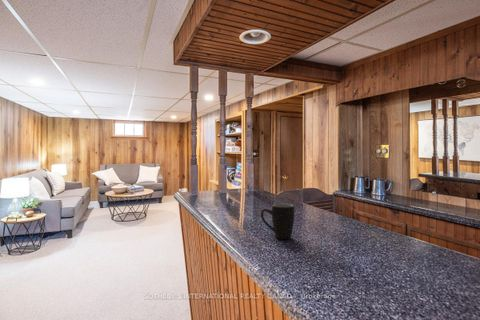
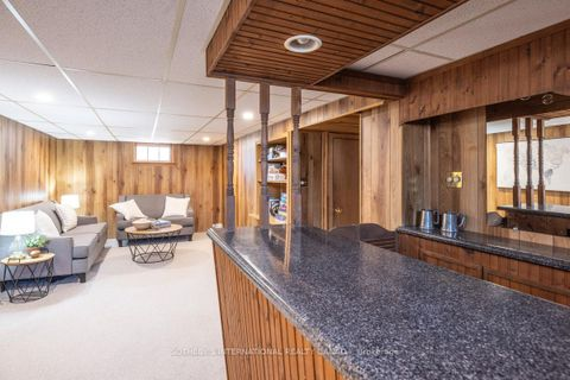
- mug [260,203,295,240]
